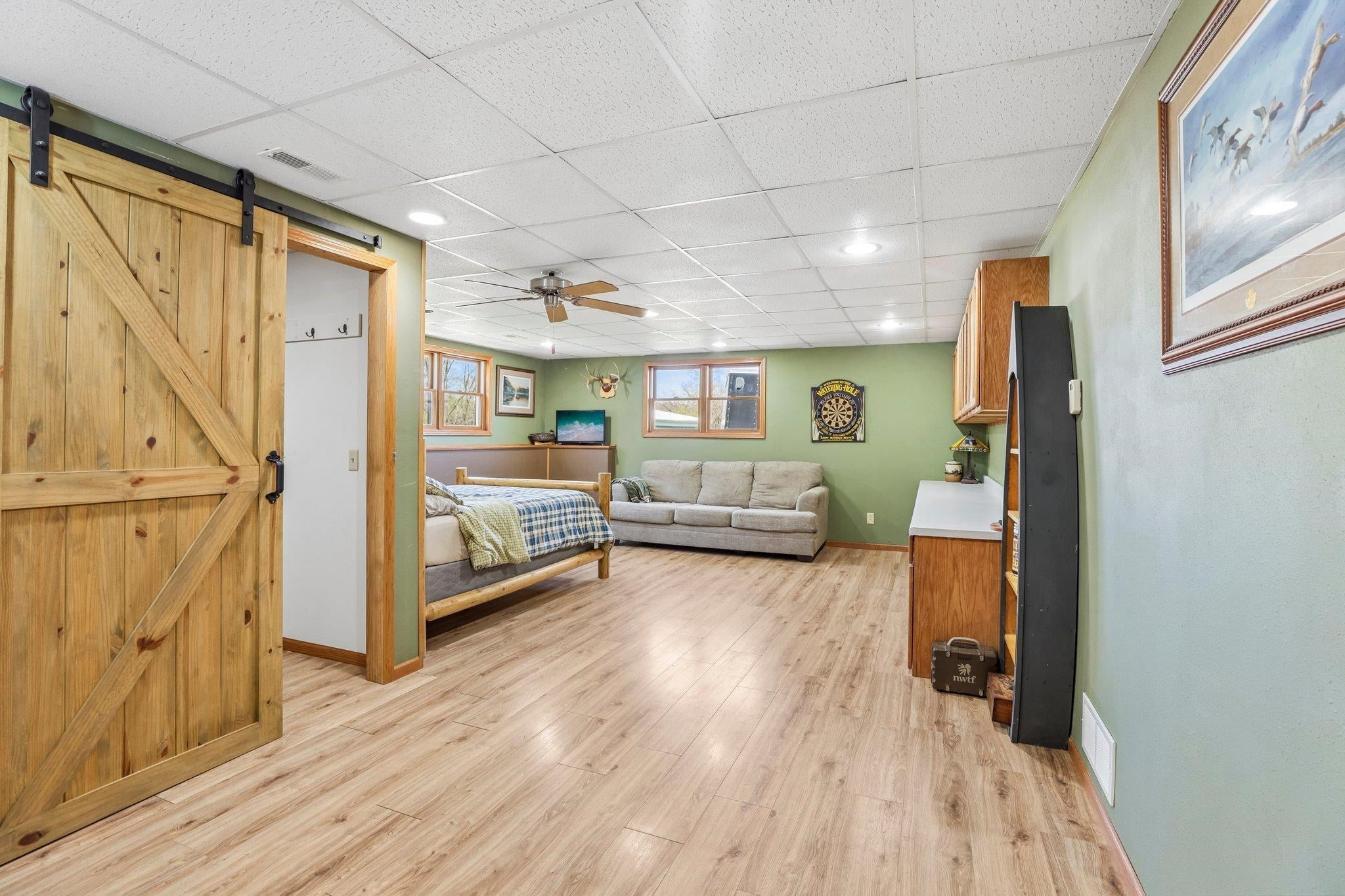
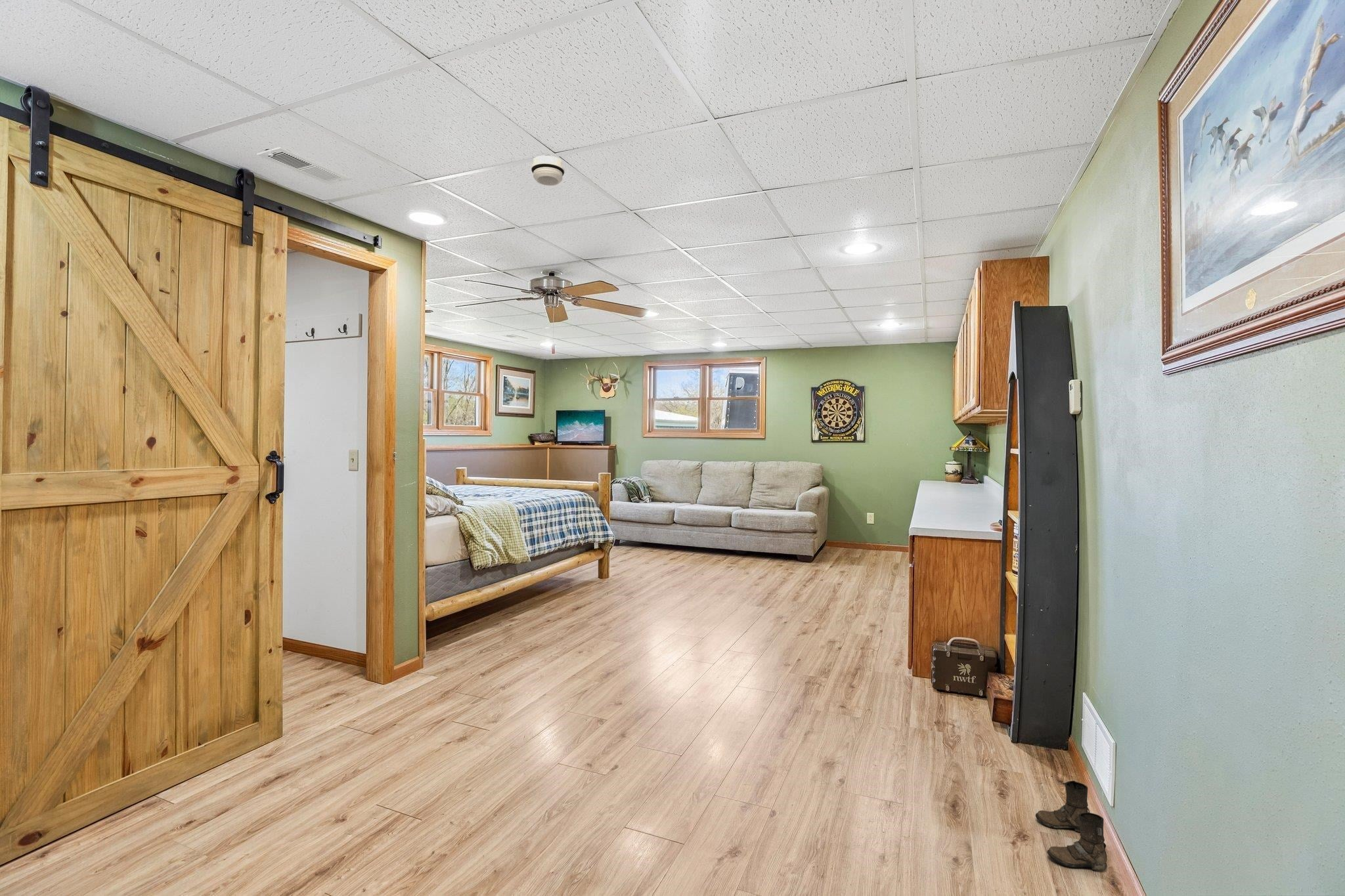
+ smoke detector [531,155,565,186]
+ boots [1035,780,1108,871]
